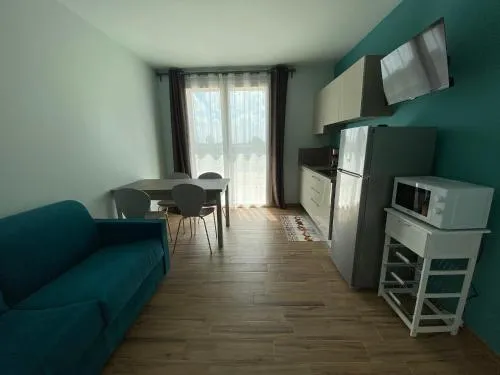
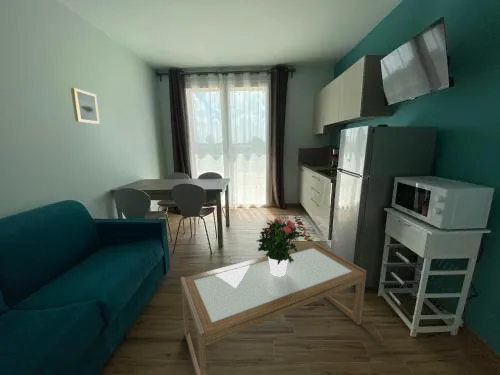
+ wall art [70,87,101,125]
+ potted flower [255,217,306,277]
+ coffee table [180,242,367,375]
